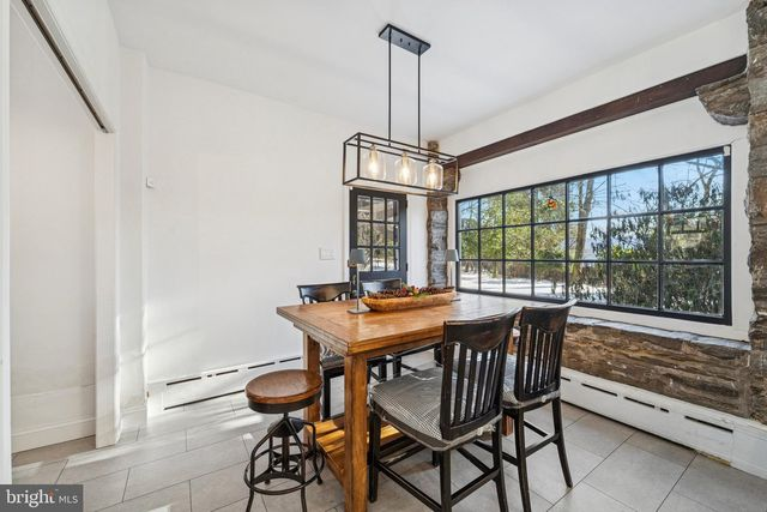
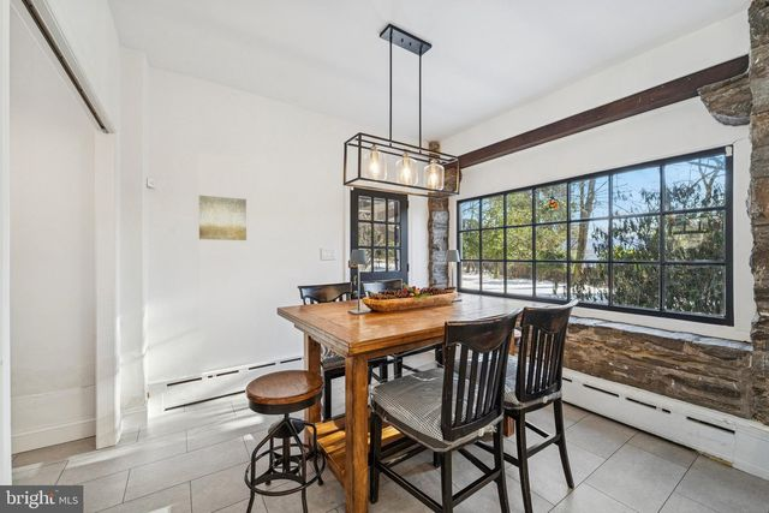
+ wall art [198,195,248,241]
